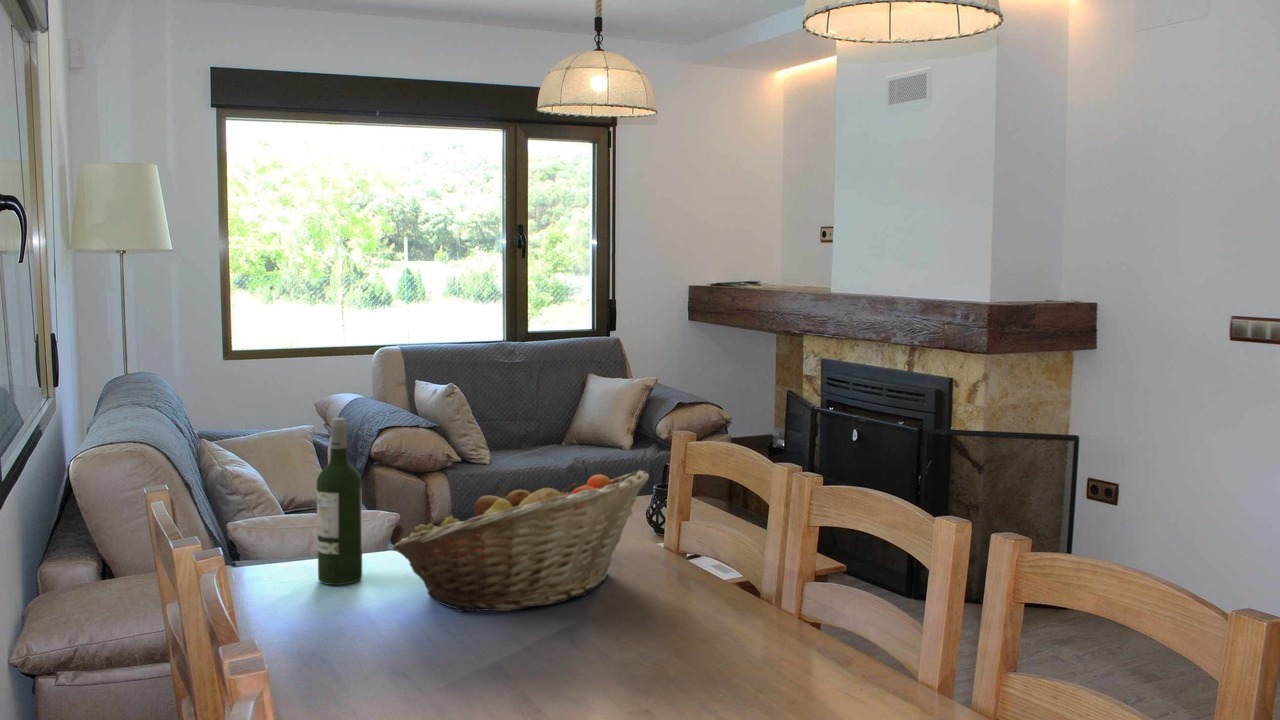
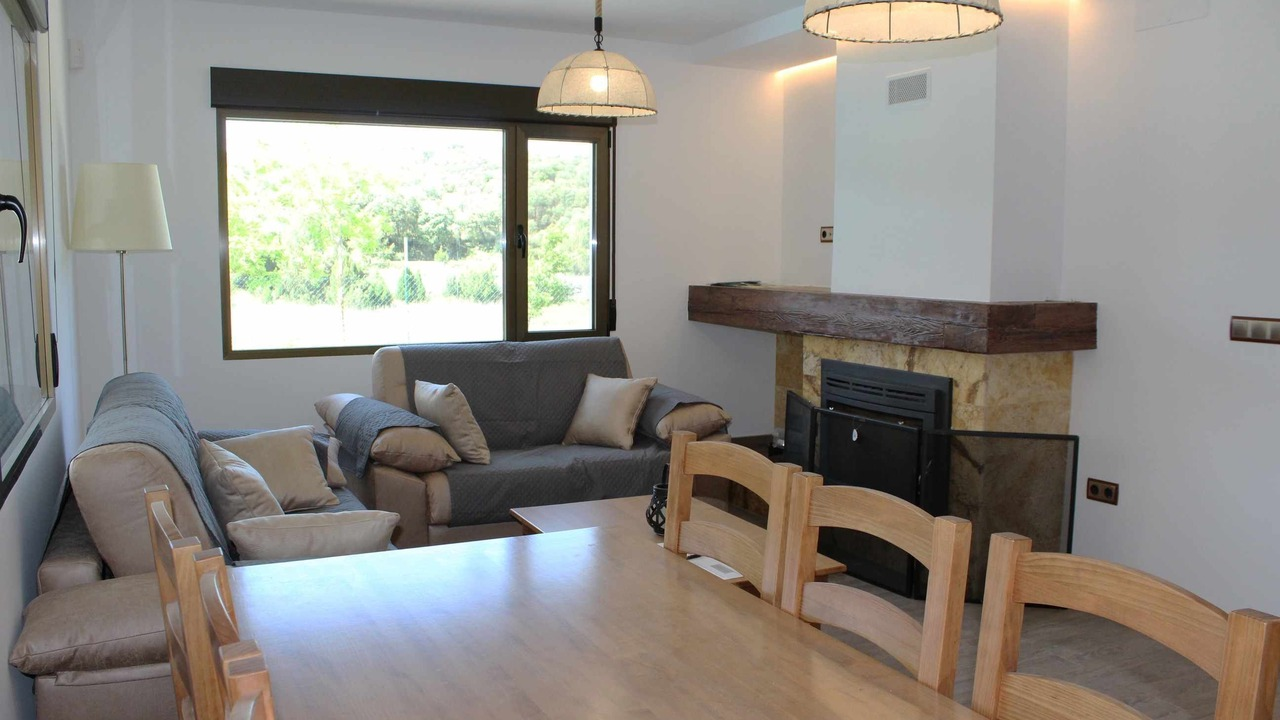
- fruit basket [391,469,650,613]
- wine bottle [316,417,363,586]
